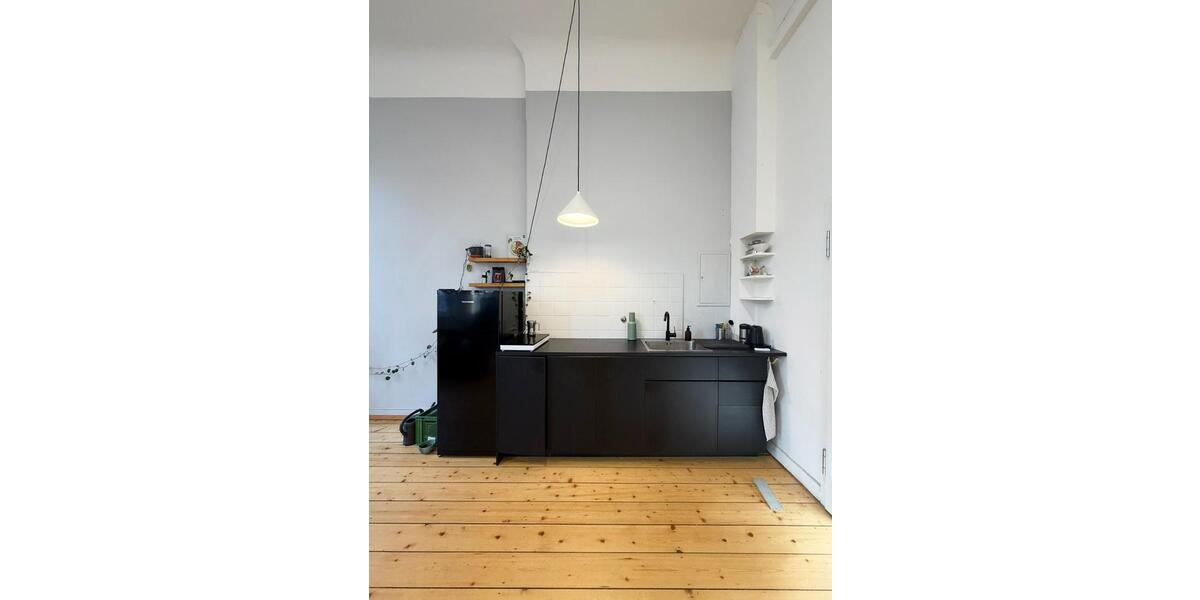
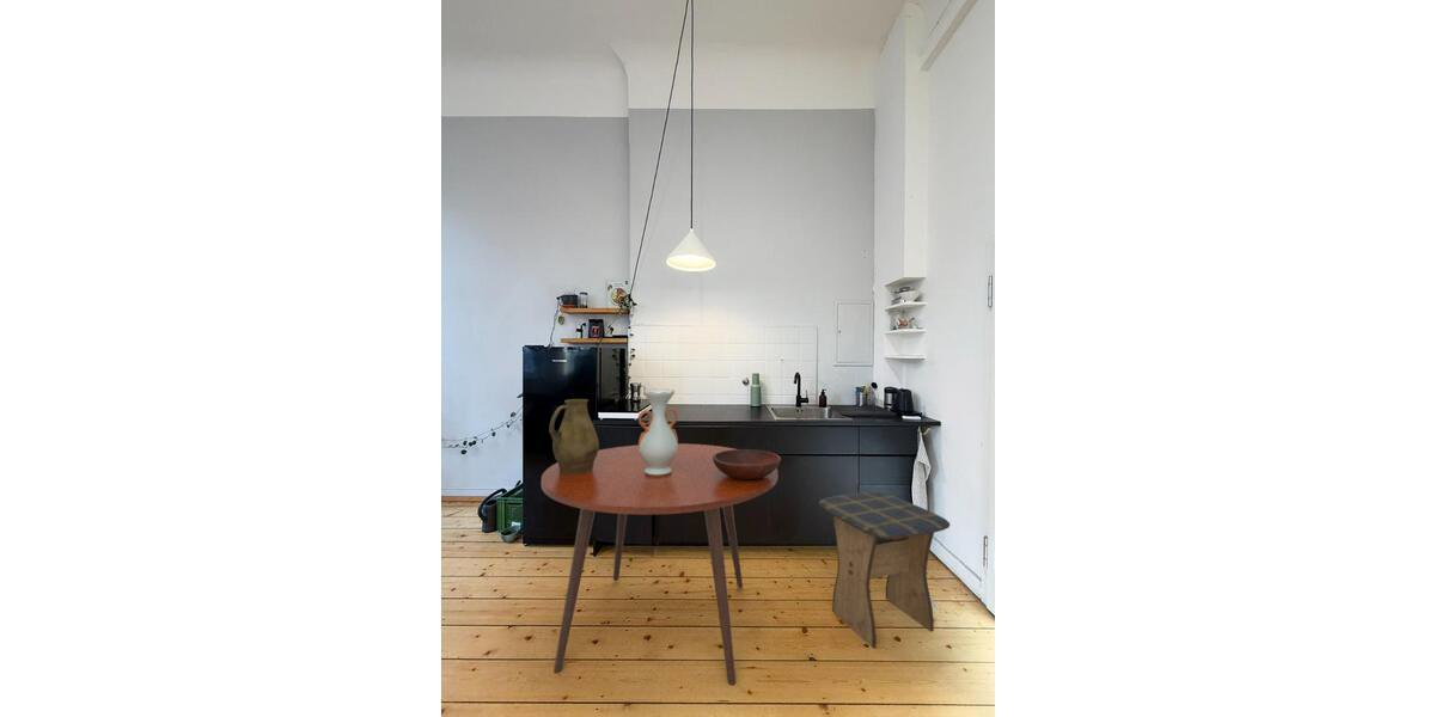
+ dining table [541,442,778,687]
+ vase [637,387,679,477]
+ stool [818,491,951,650]
+ wooden bowl [713,448,782,479]
+ pitcher [549,398,600,474]
